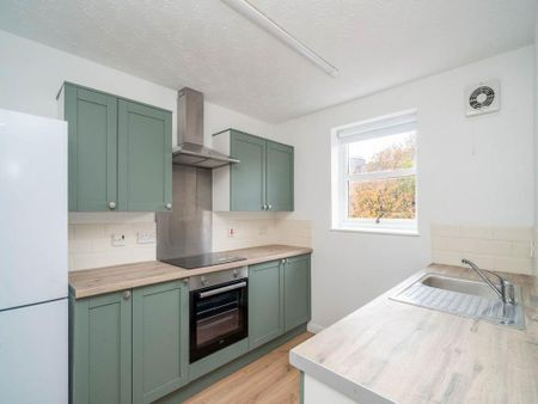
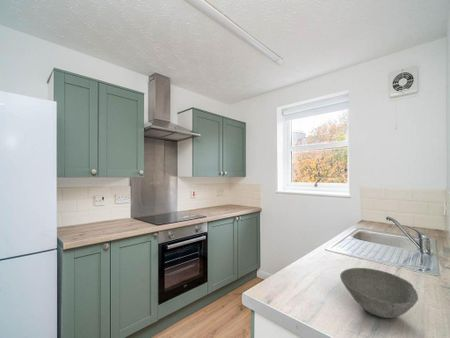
+ bowl [339,267,419,319]
